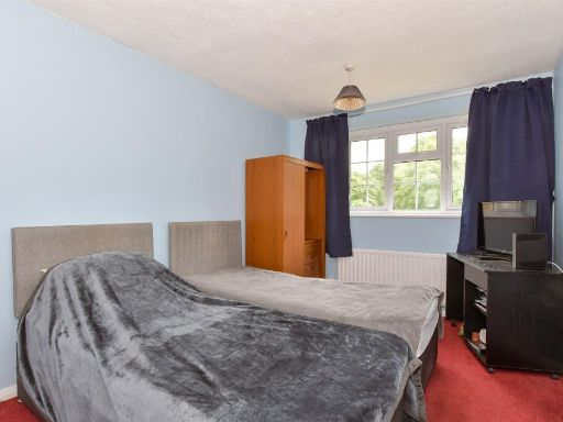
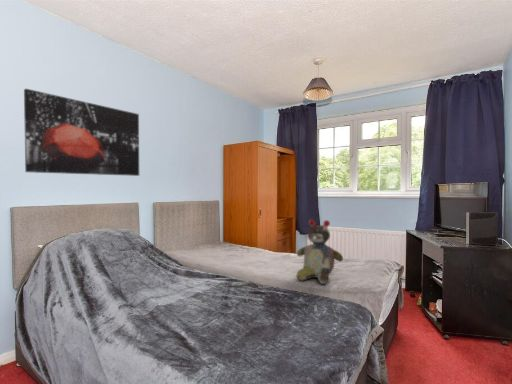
+ wall art [23,88,140,177]
+ stuffed bear [296,218,344,285]
